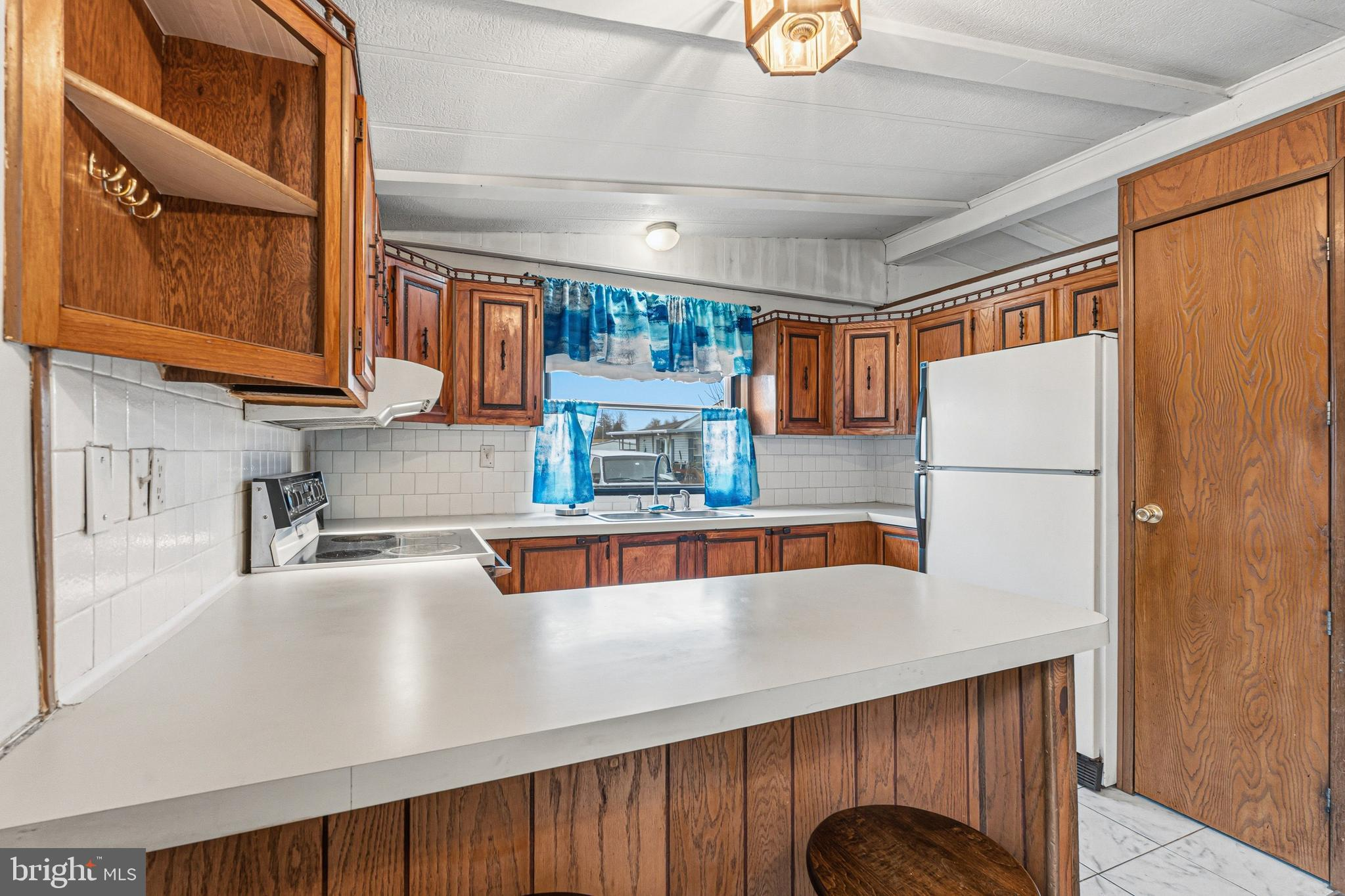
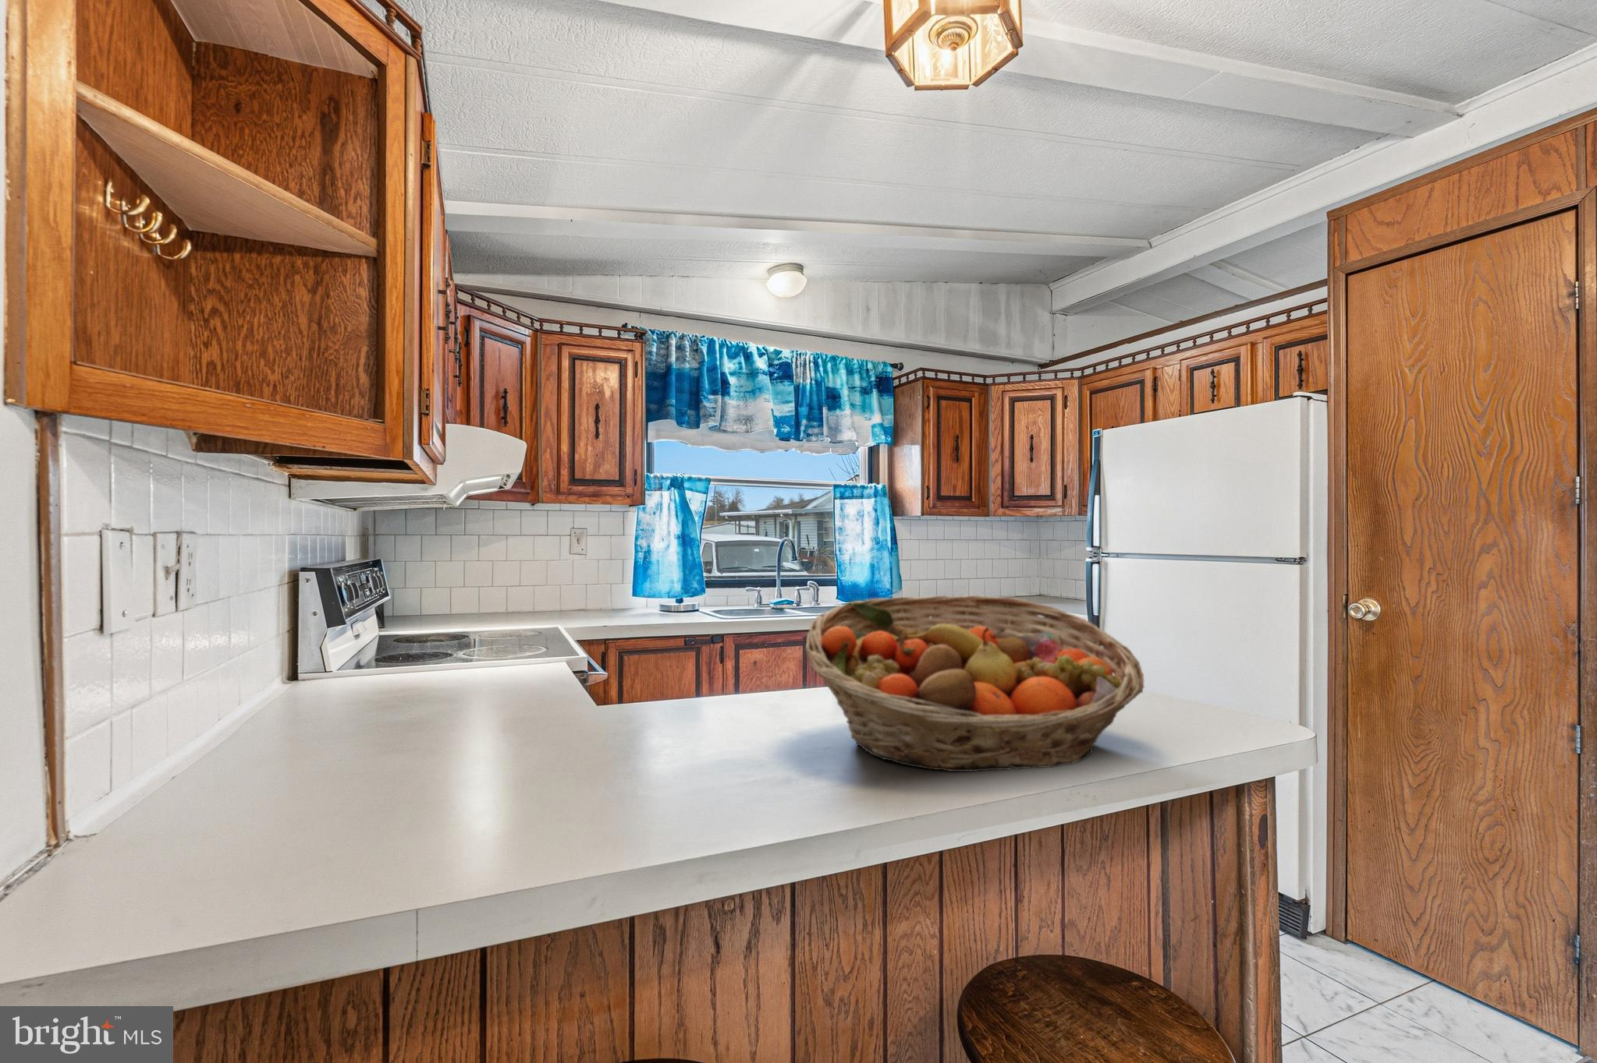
+ fruit basket [805,594,1145,772]
